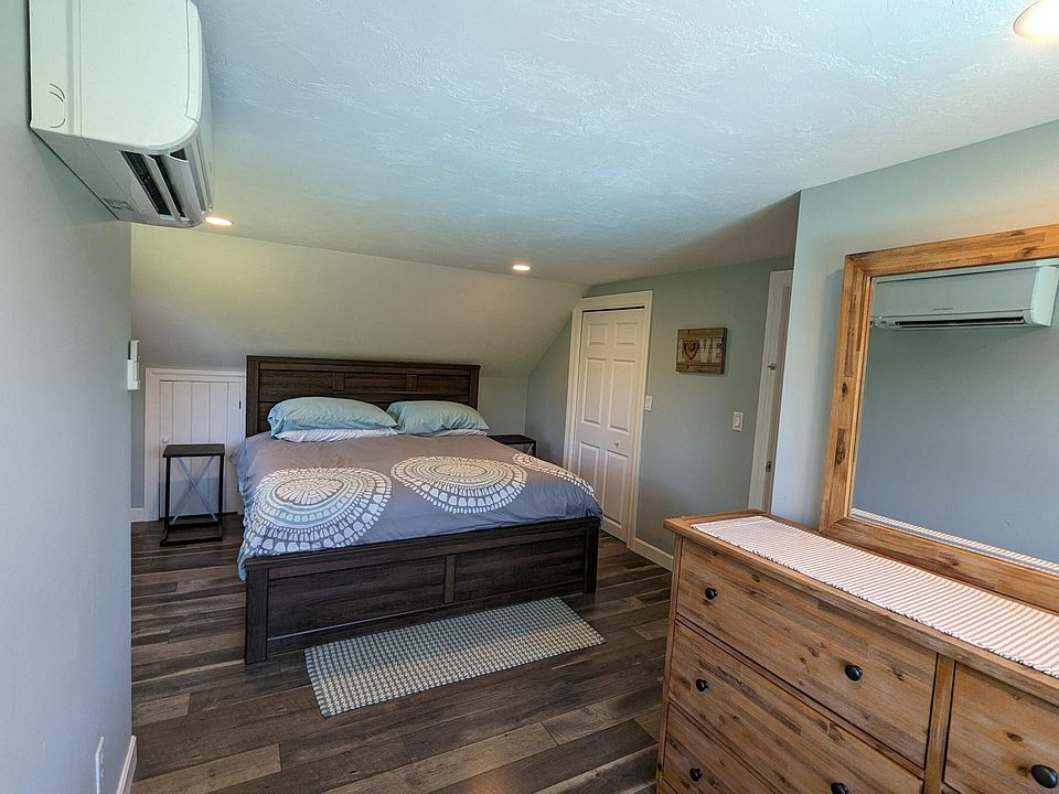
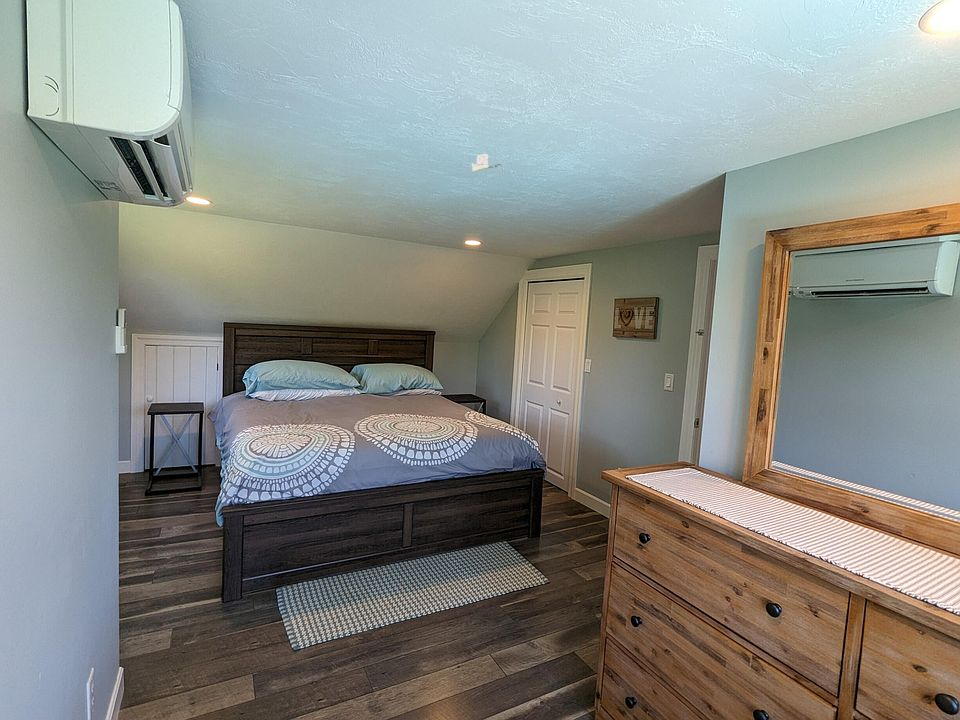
+ tape dispenser [471,152,503,174]
